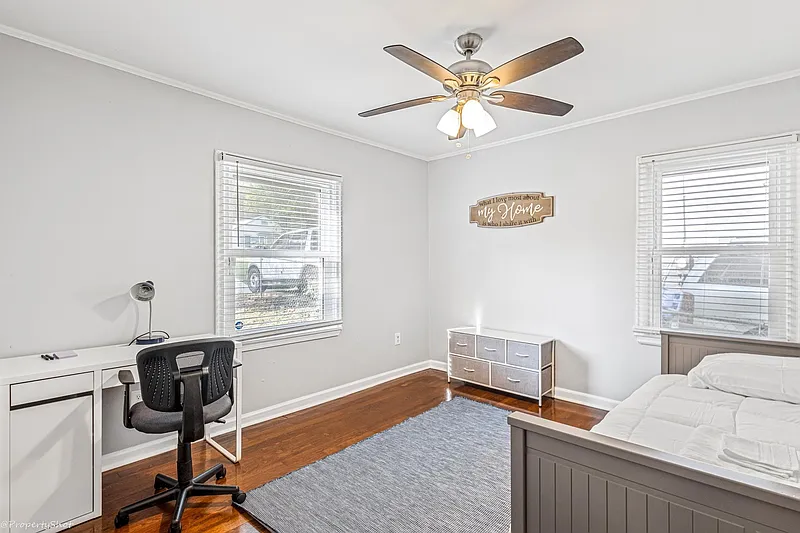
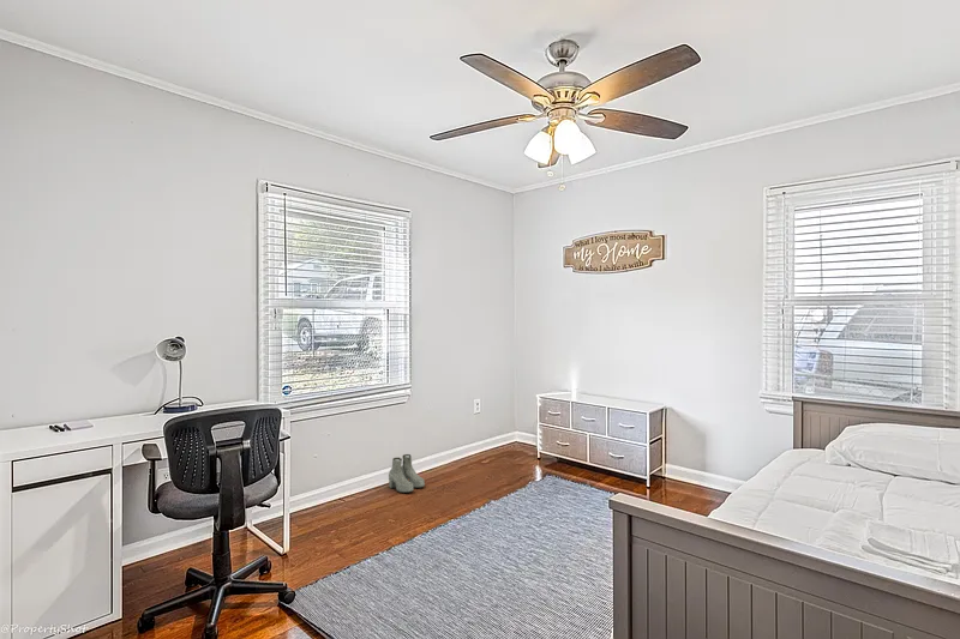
+ boots [388,453,426,494]
